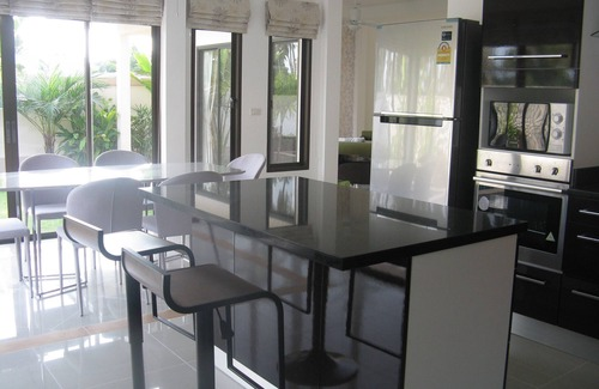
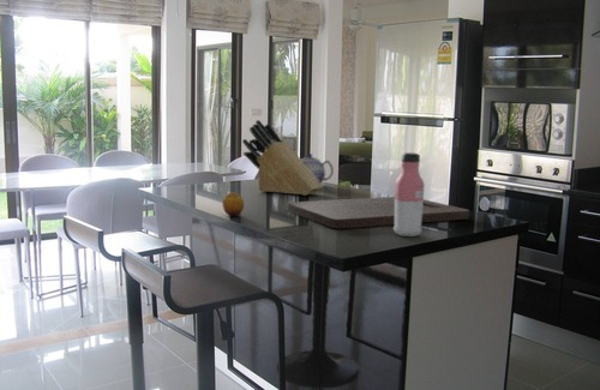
+ water bottle [392,151,426,238]
+ fruit [221,191,245,217]
+ knife block [241,119,324,197]
+ cutting board [287,196,470,229]
+ teapot [300,152,335,185]
